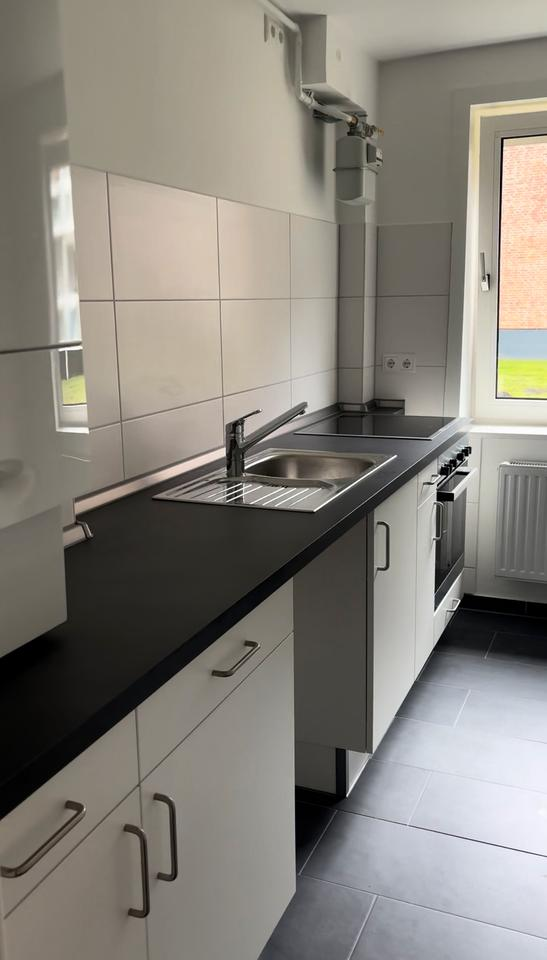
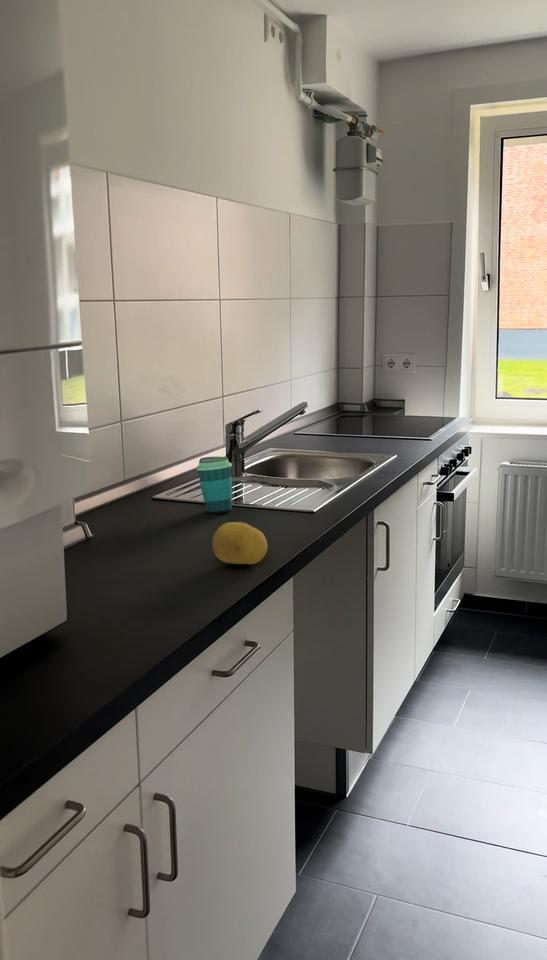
+ cup [196,456,233,514]
+ fruit [211,521,268,565]
